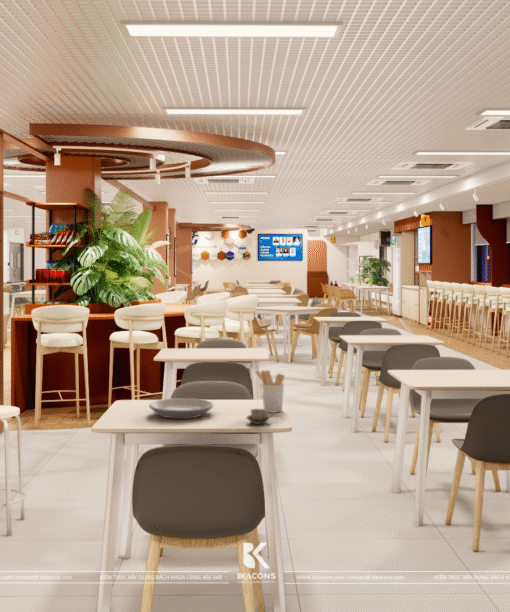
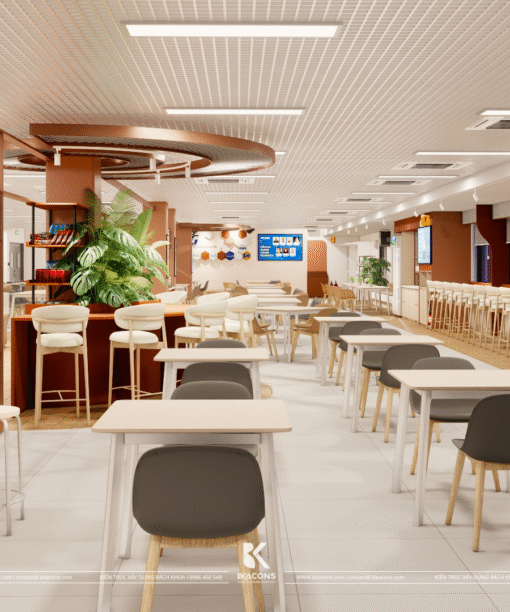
- utensil holder [255,369,286,414]
- cup [245,408,272,426]
- plate [148,397,215,420]
